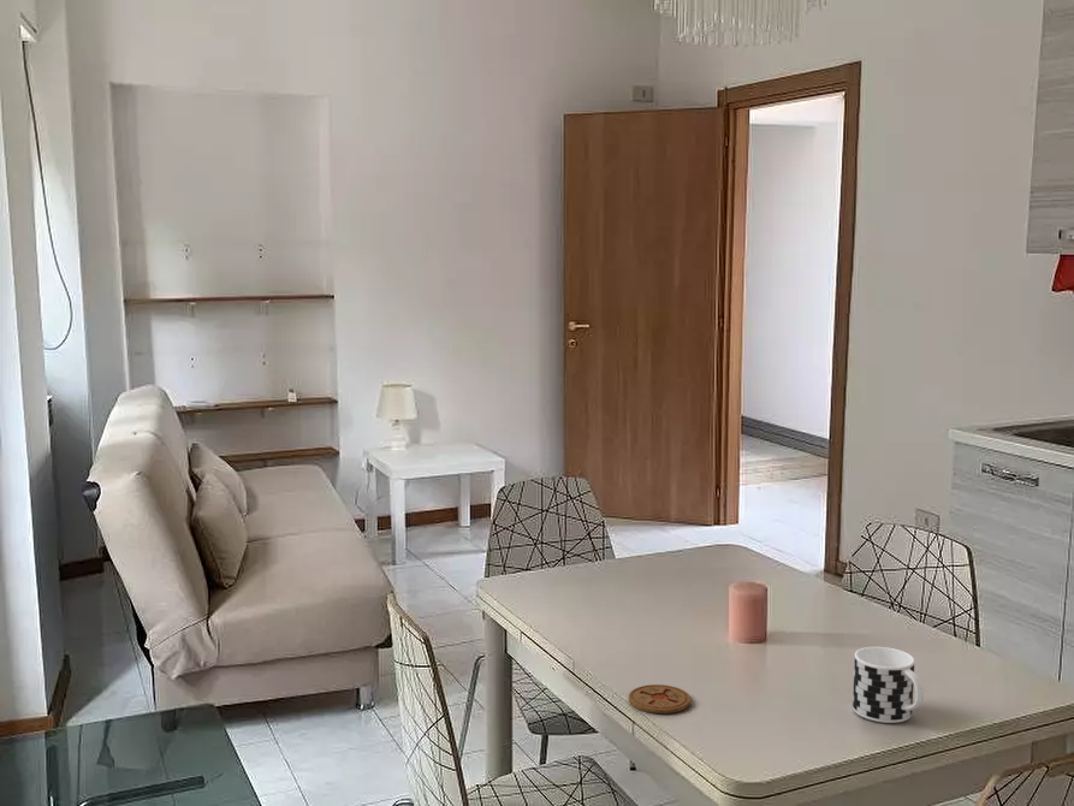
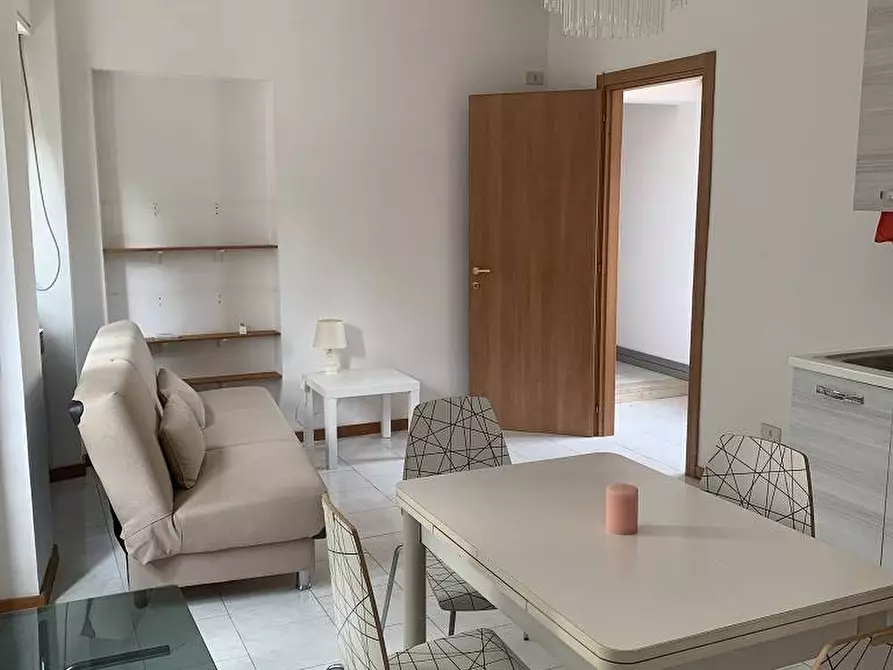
- cup [852,646,925,724]
- coaster [628,683,692,715]
